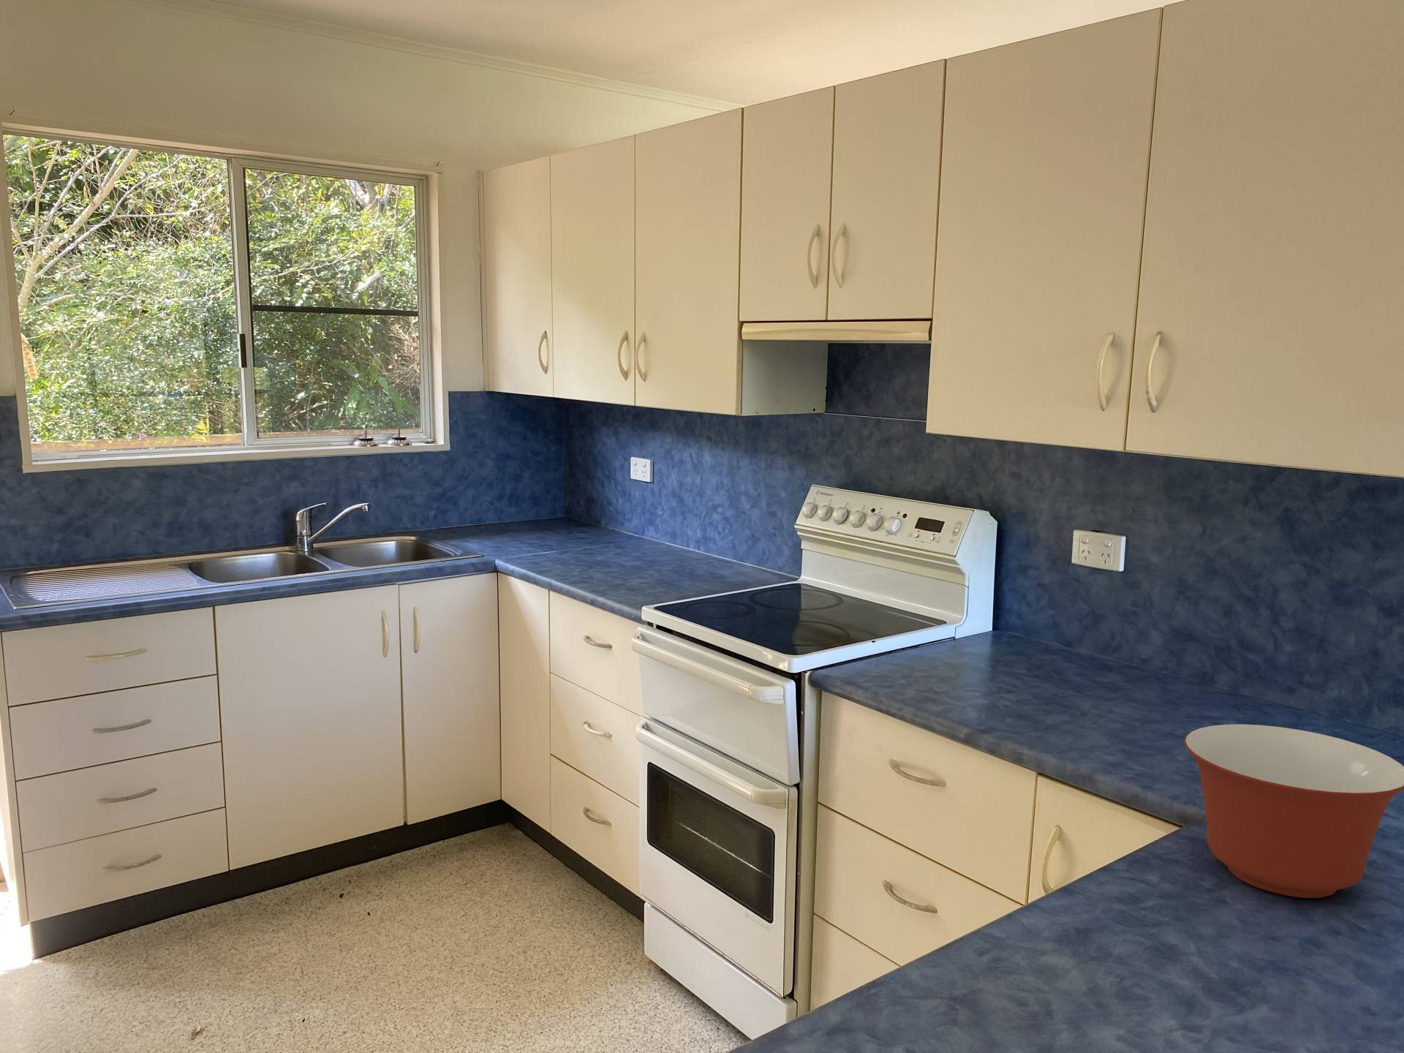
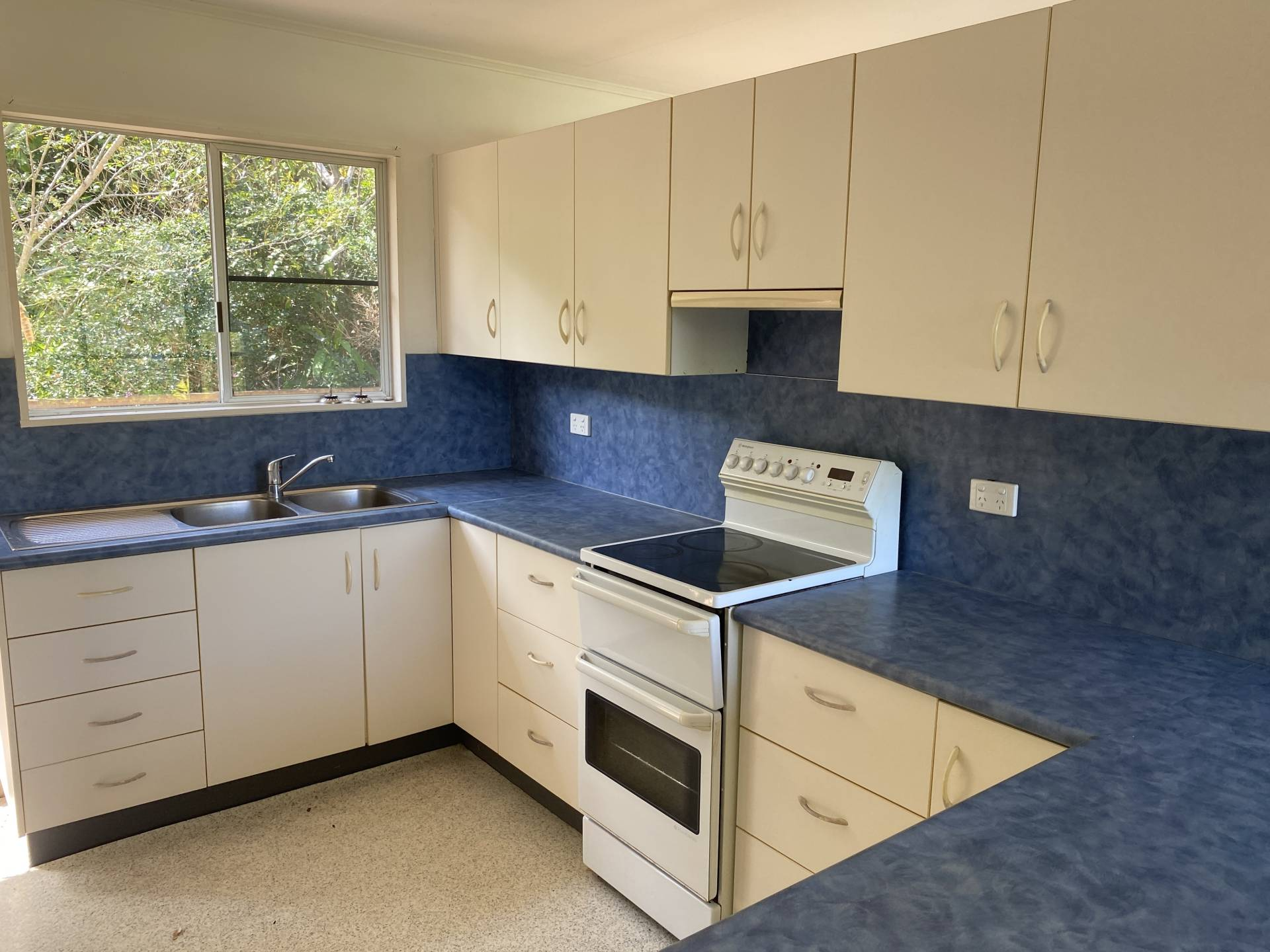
- mixing bowl [1183,723,1404,899]
